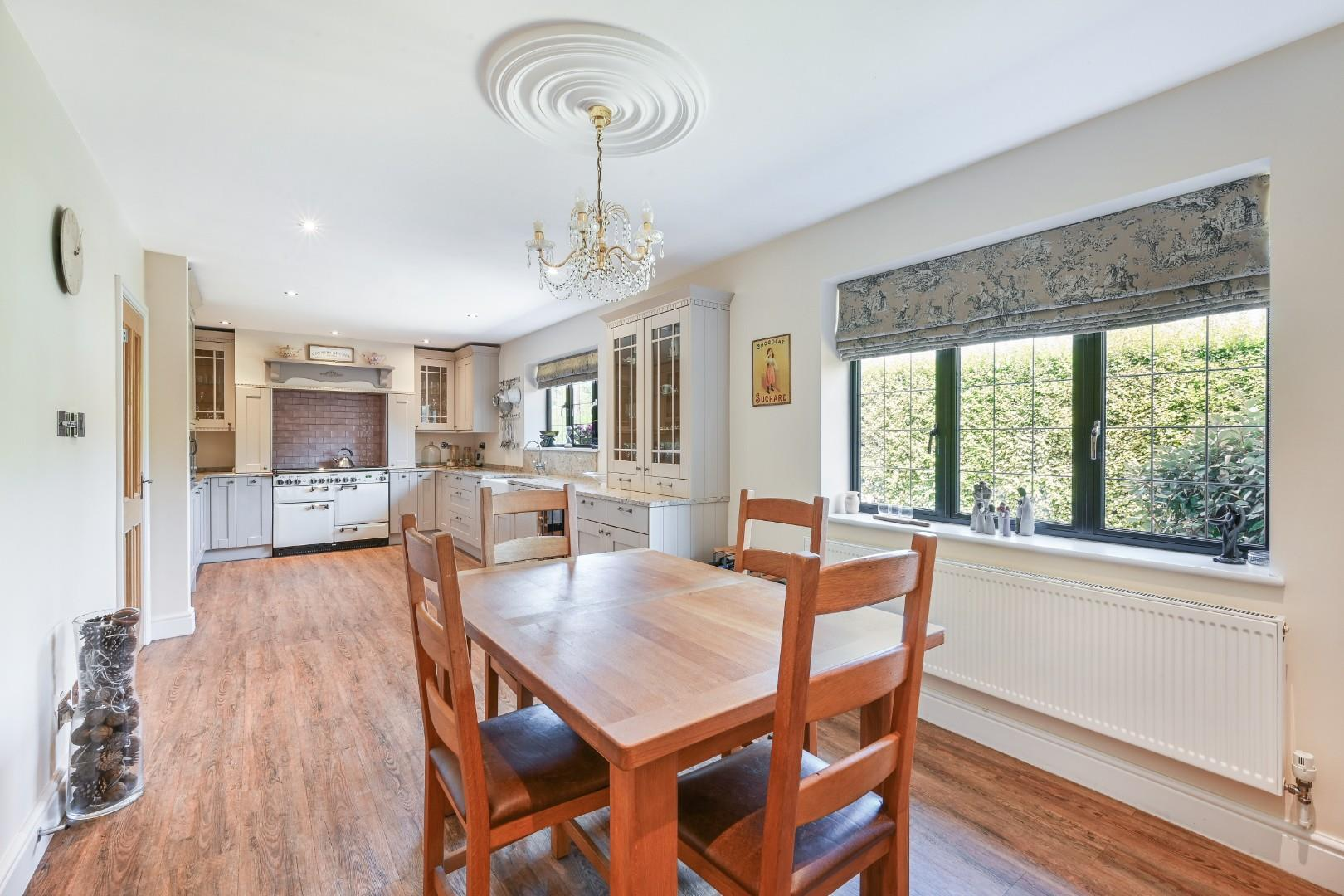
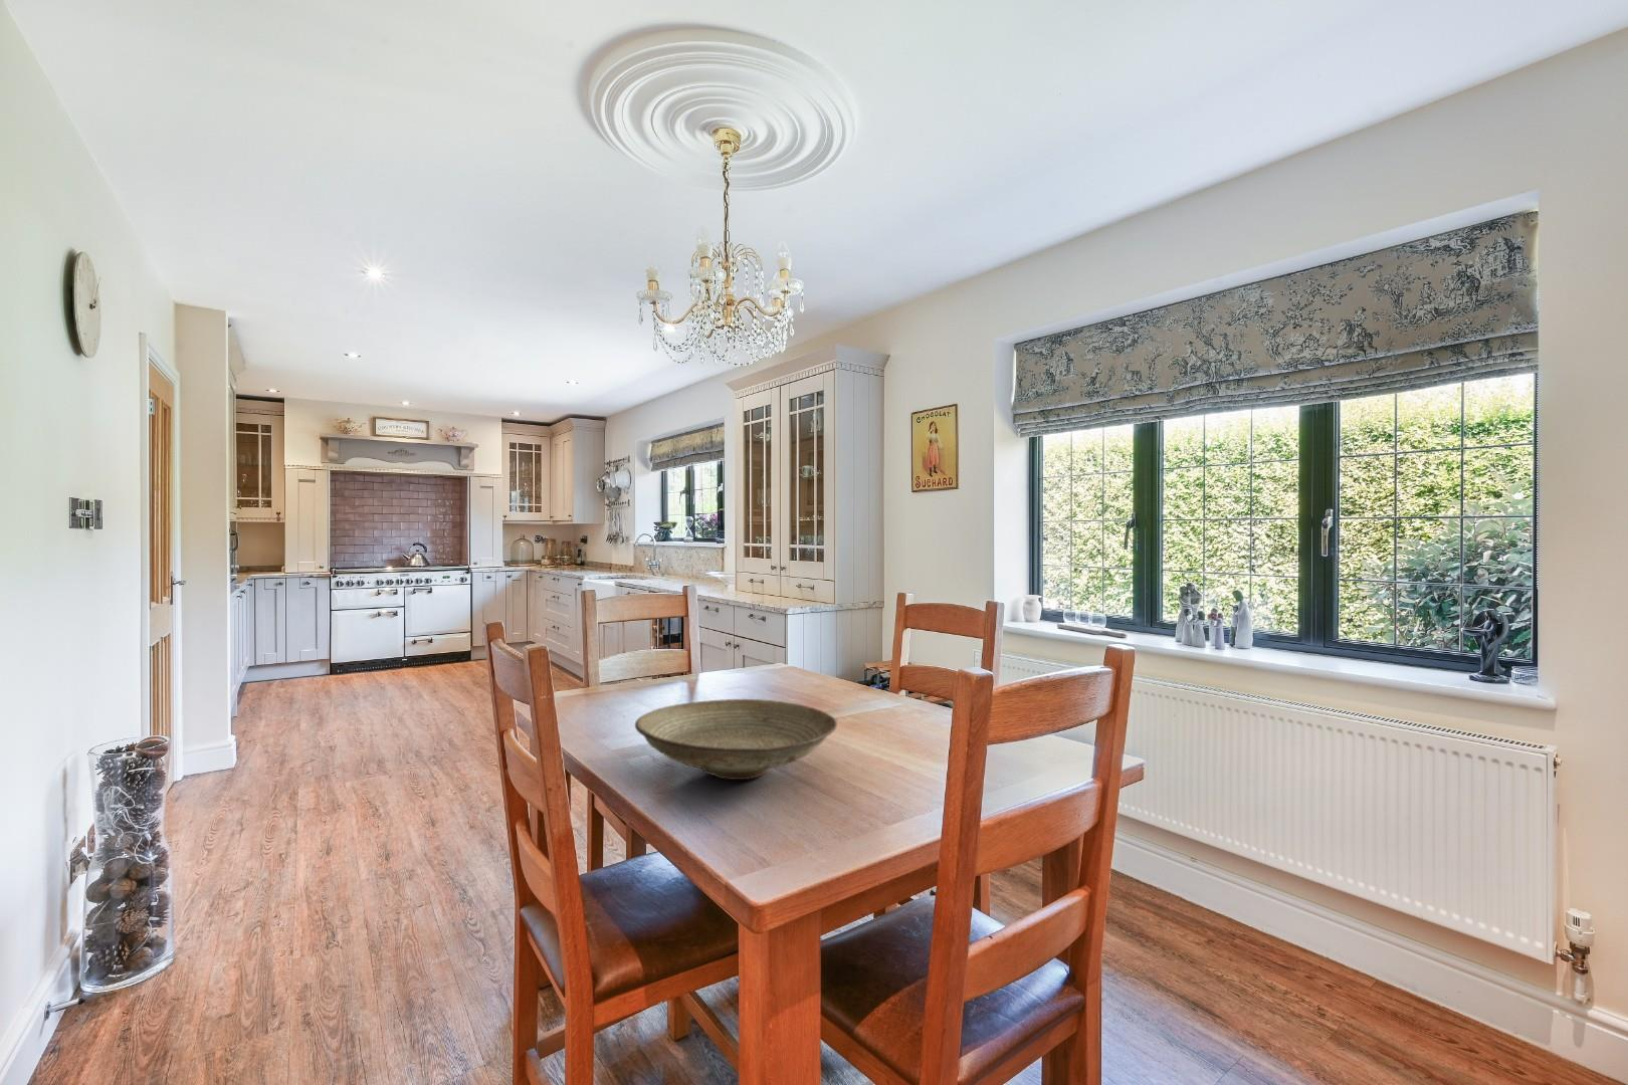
+ decorative bowl [634,699,838,781]
